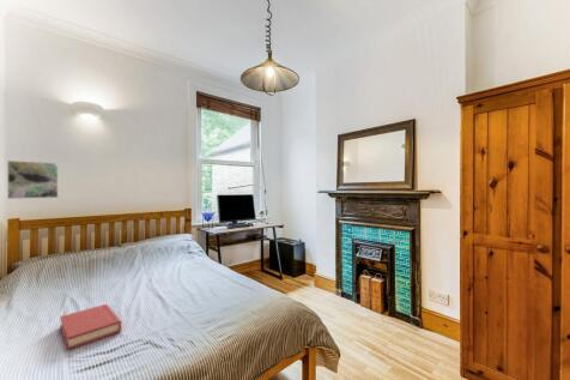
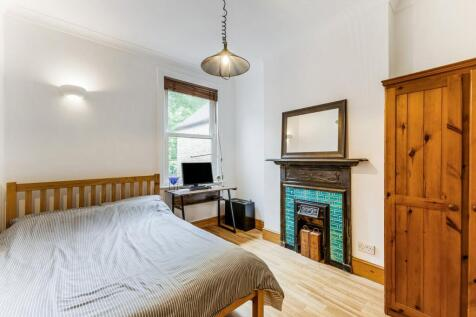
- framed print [6,159,59,200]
- hardback book [59,303,122,351]
